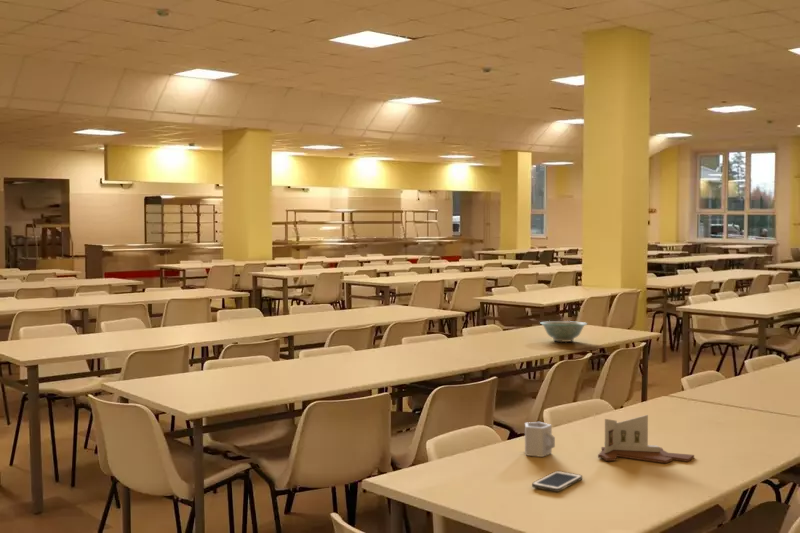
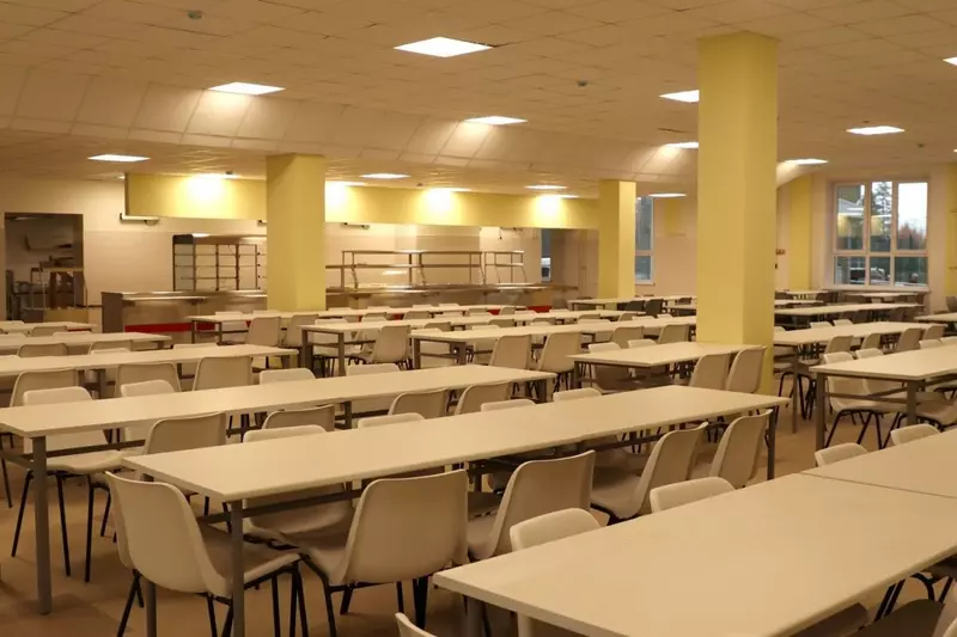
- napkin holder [597,414,695,464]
- bowl [539,320,588,343]
- cup [524,421,556,458]
- cell phone [531,470,583,493]
